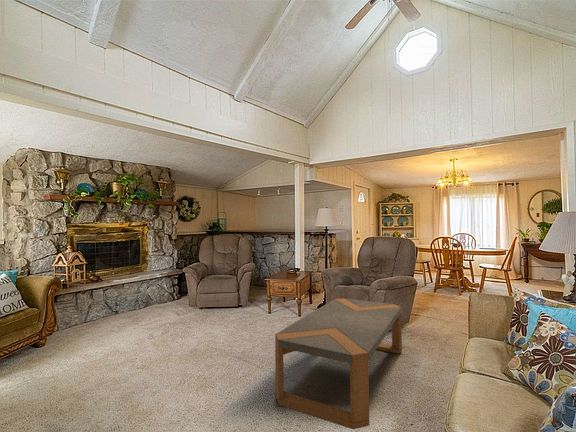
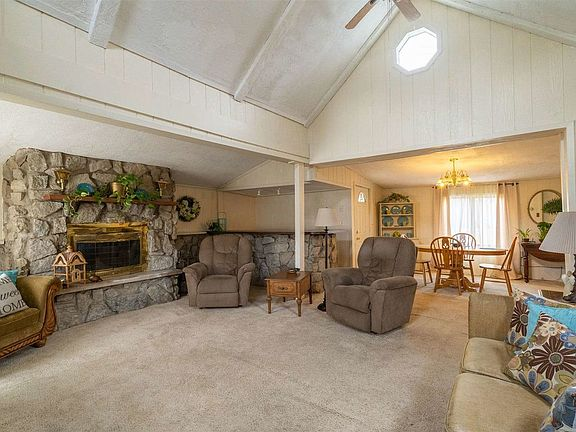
- coffee table [274,297,403,430]
